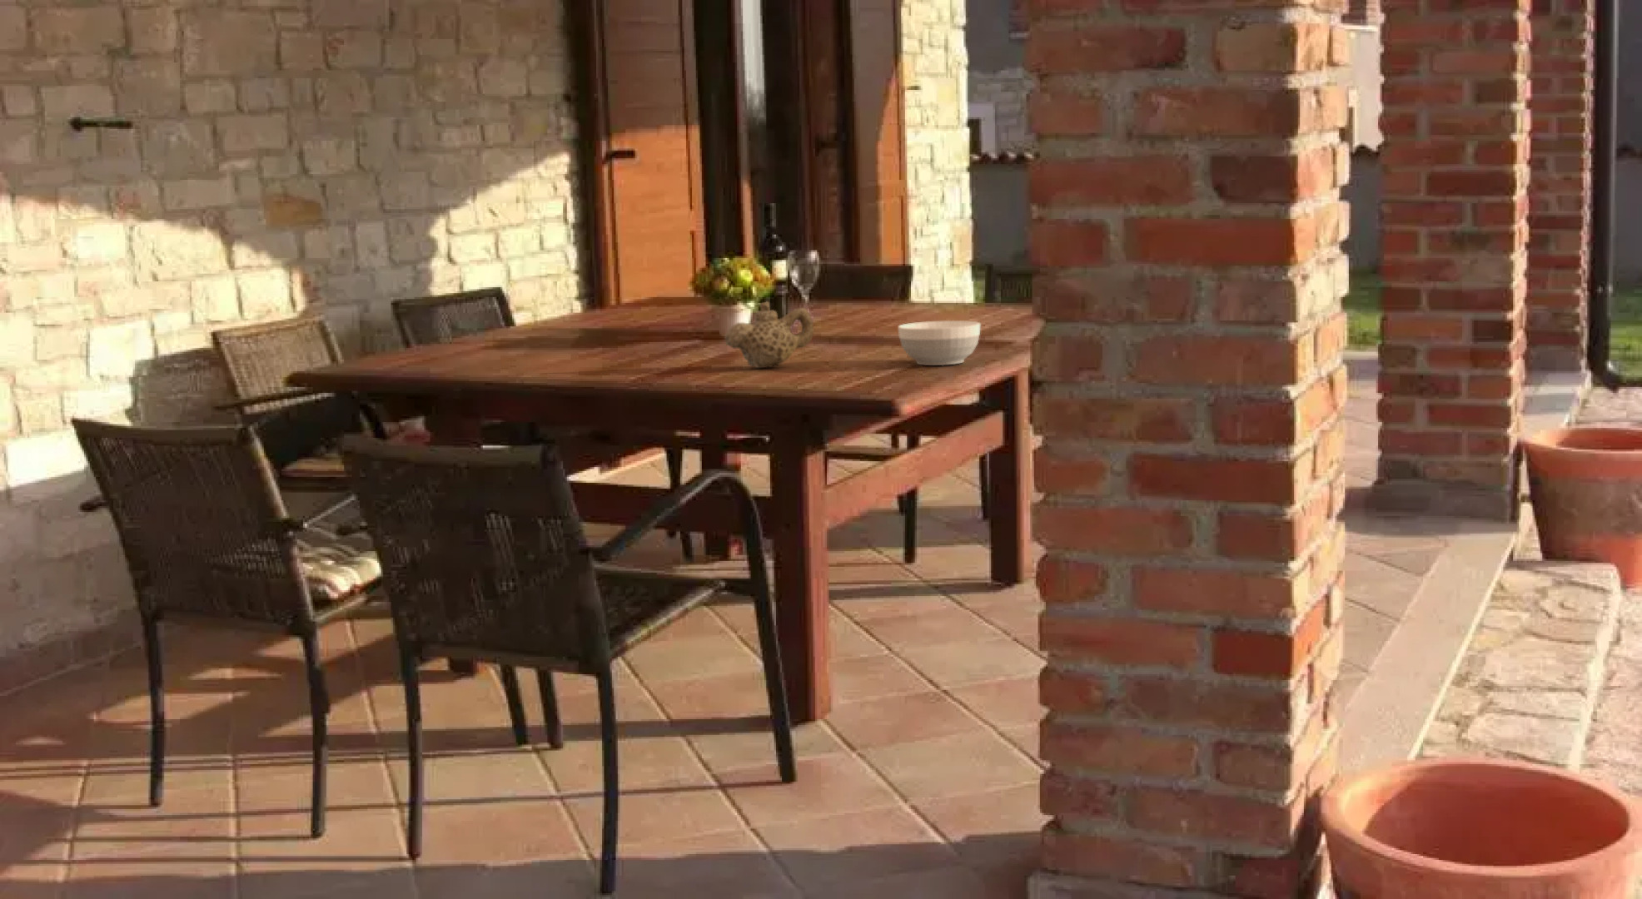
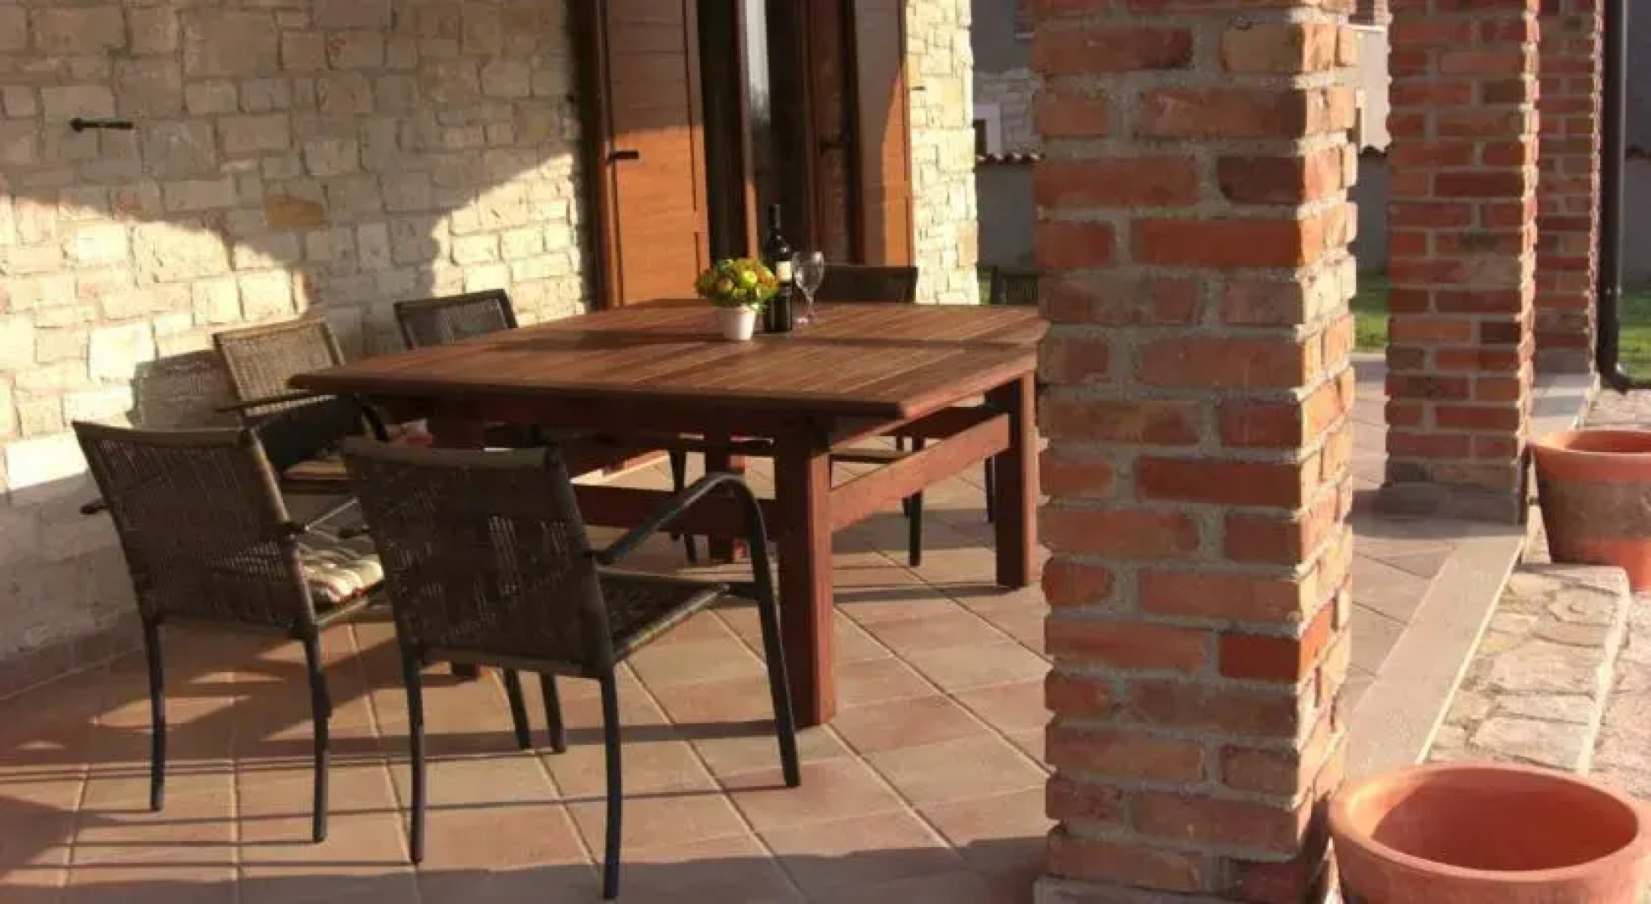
- bowl [897,320,981,366]
- teapot [724,300,814,369]
